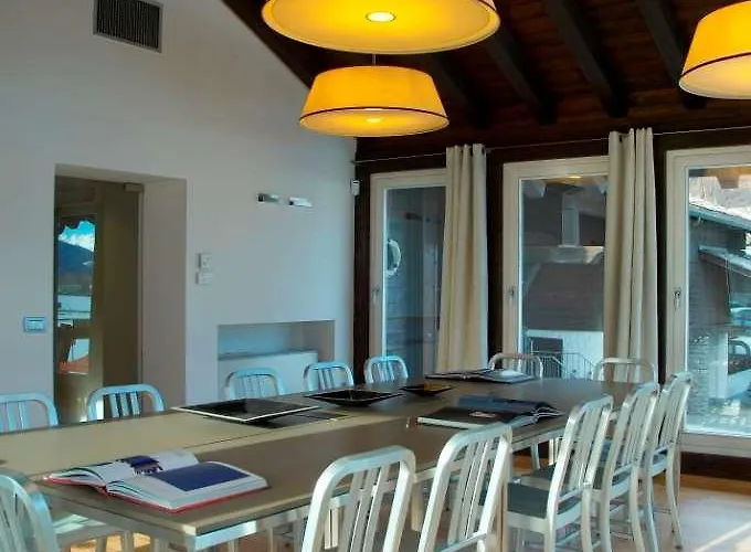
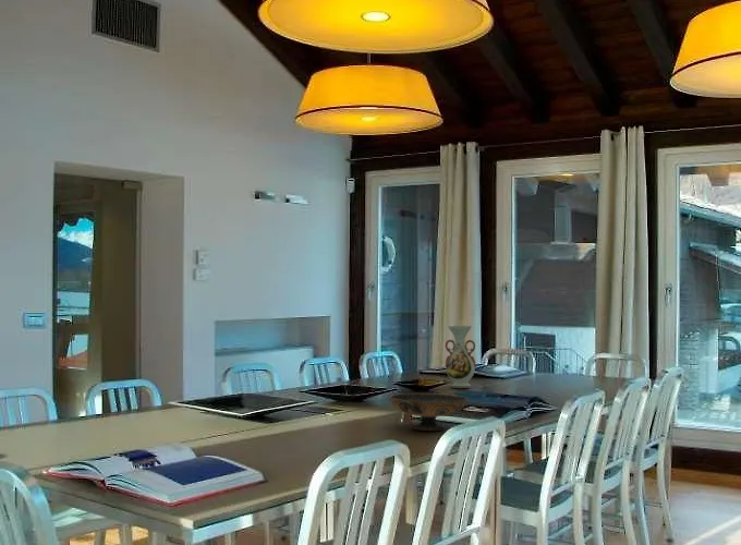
+ vase [445,325,477,389]
+ decorative bowl [388,391,470,432]
